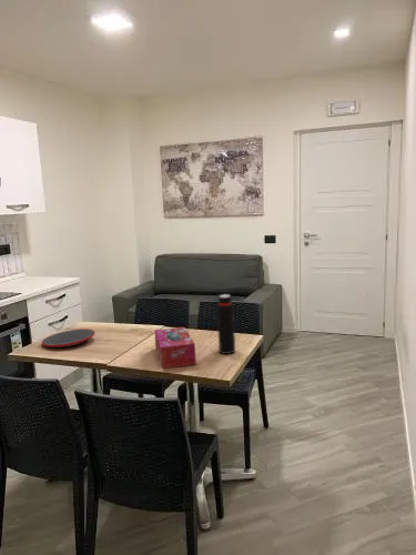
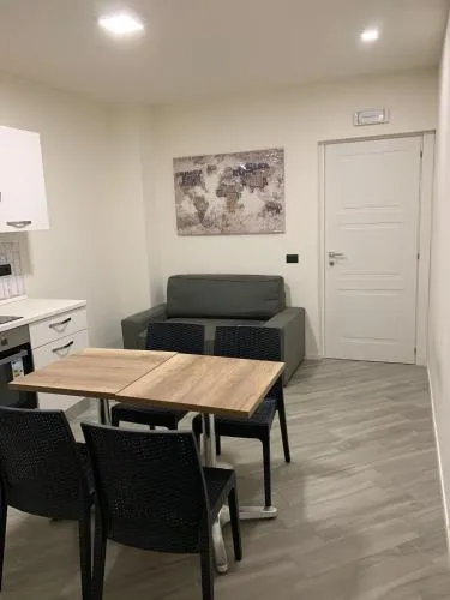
- plate [41,327,97,349]
- water bottle [216,293,236,355]
- tissue box [153,326,197,370]
